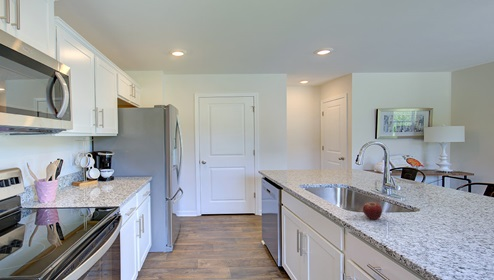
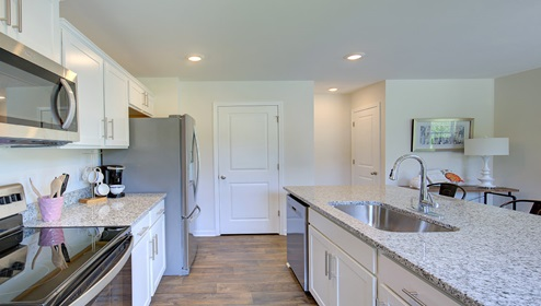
- fruit [362,201,383,220]
